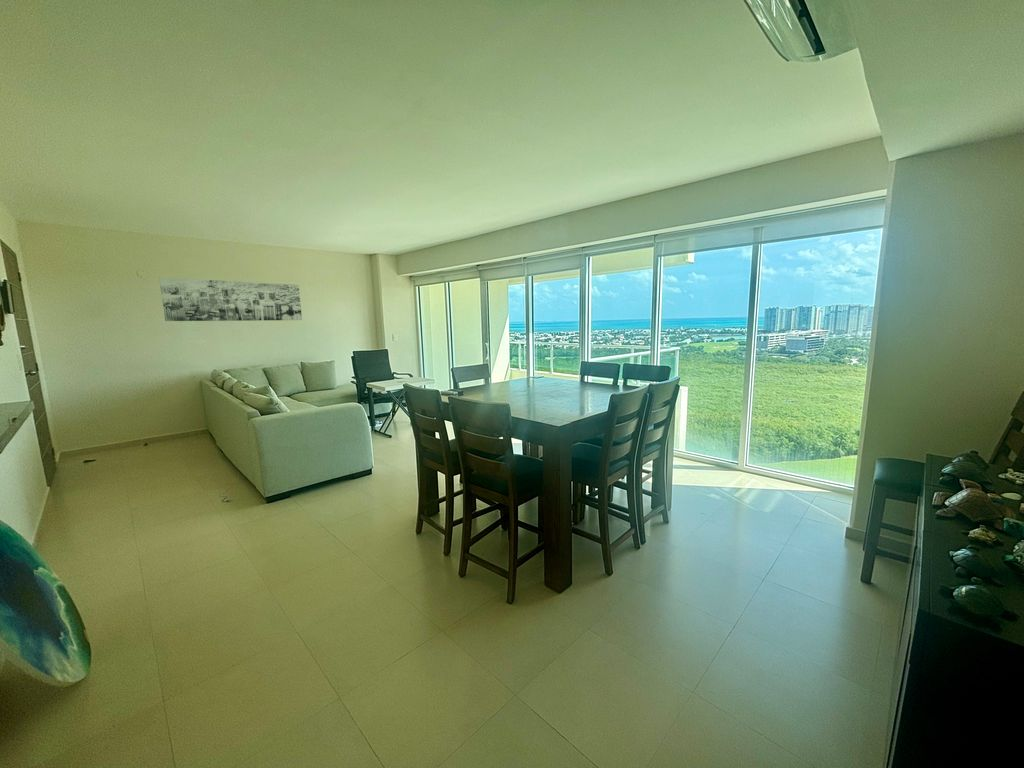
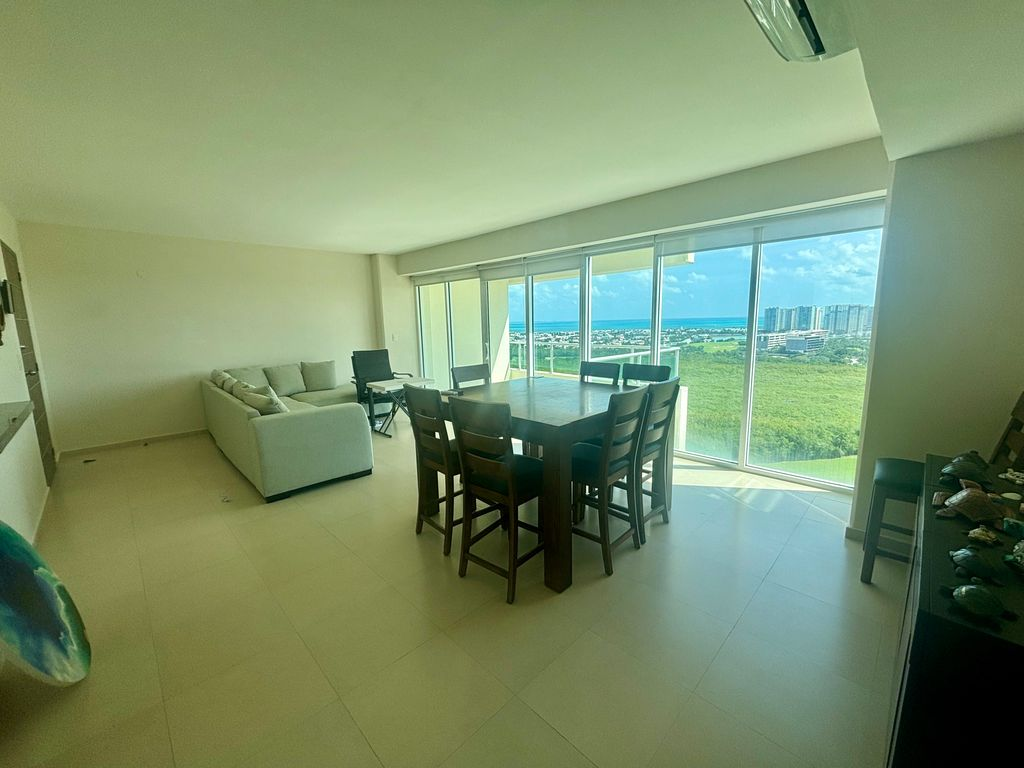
- wall art [158,276,303,322]
